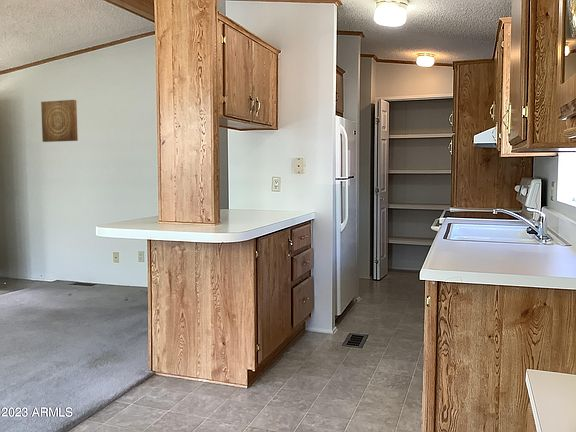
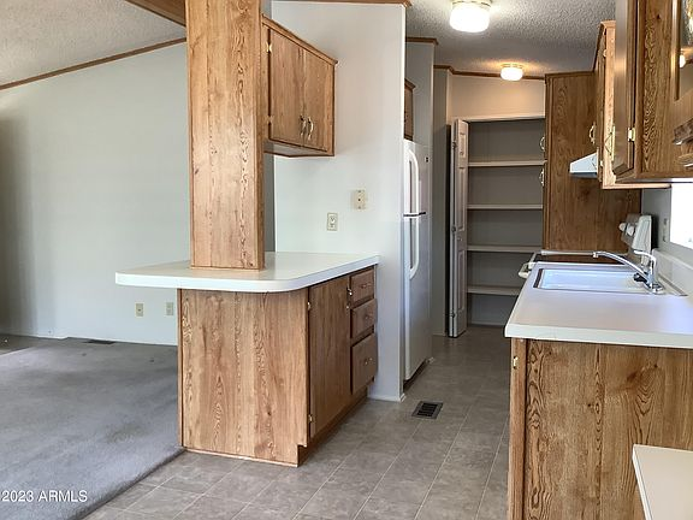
- wall art [40,99,79,143]
